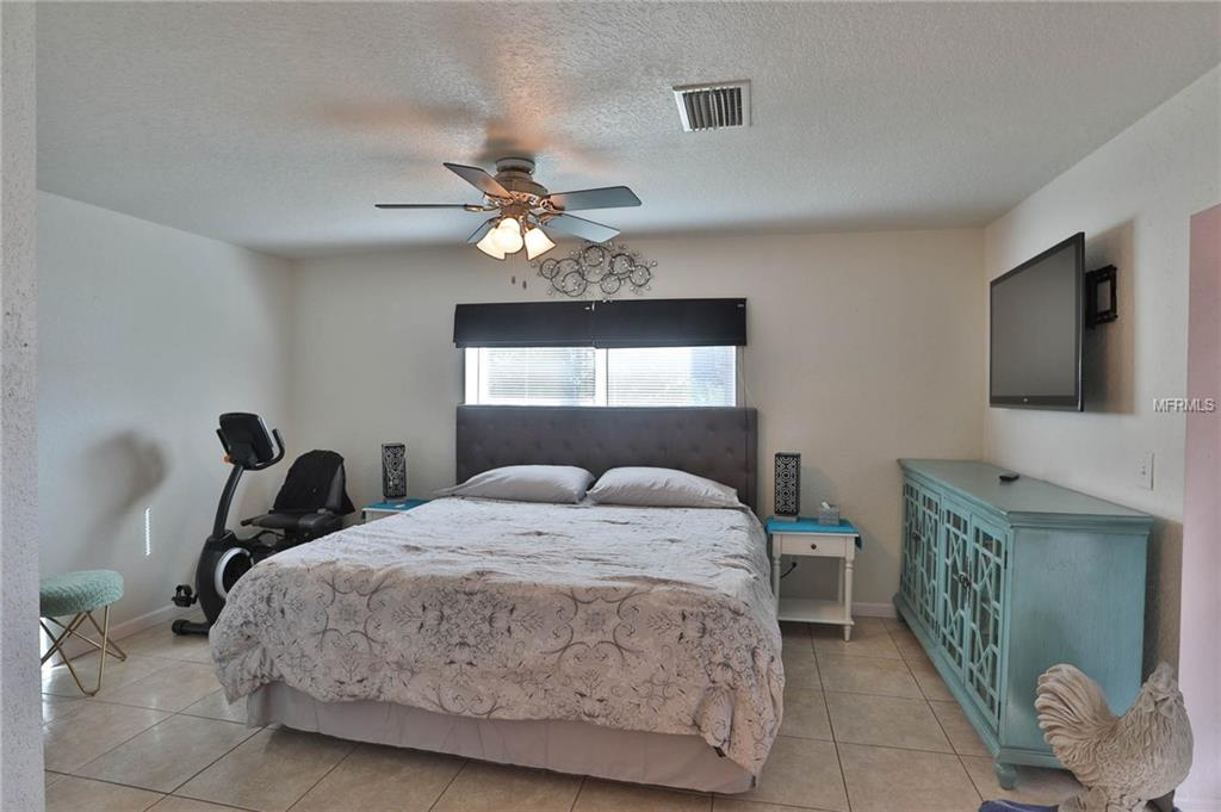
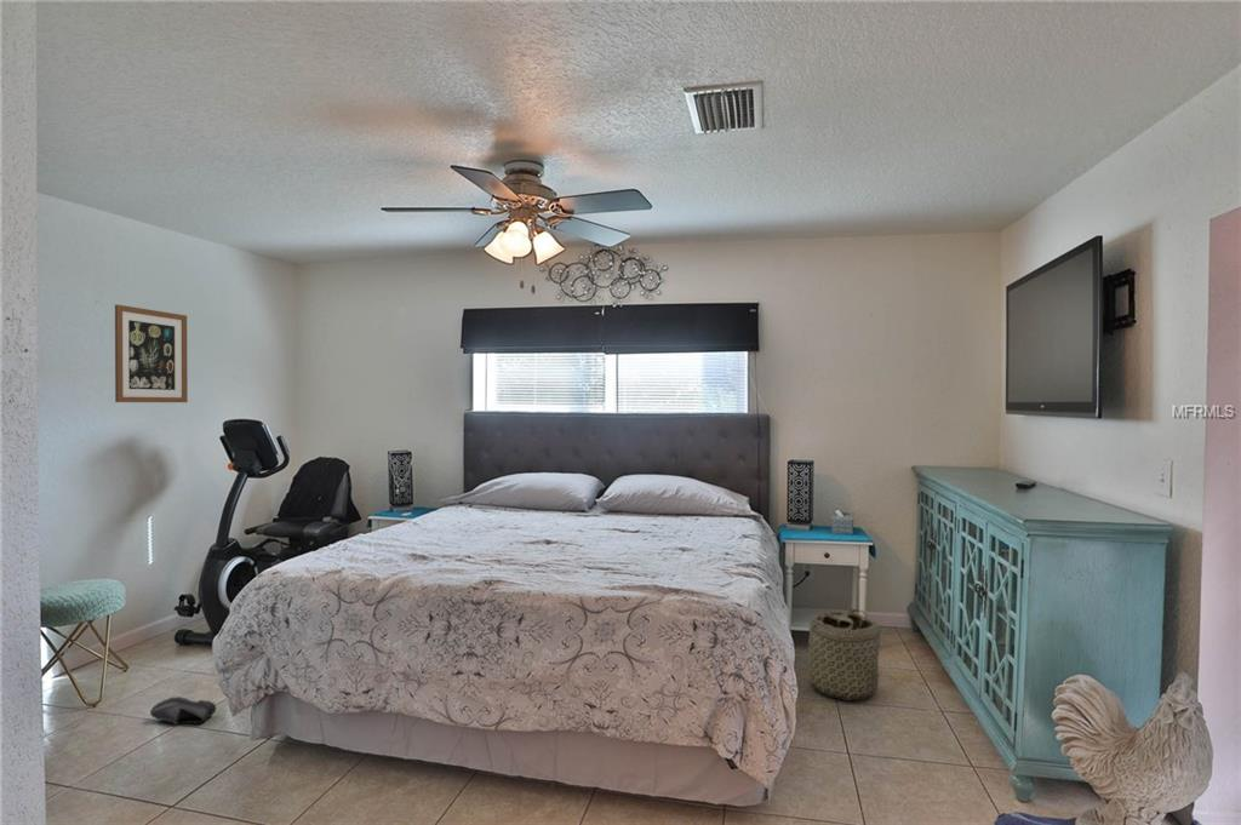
+ basket [794,608,885,701]
+ shoe [149,695,217,726]
+ wall art [114,303,189,403]
